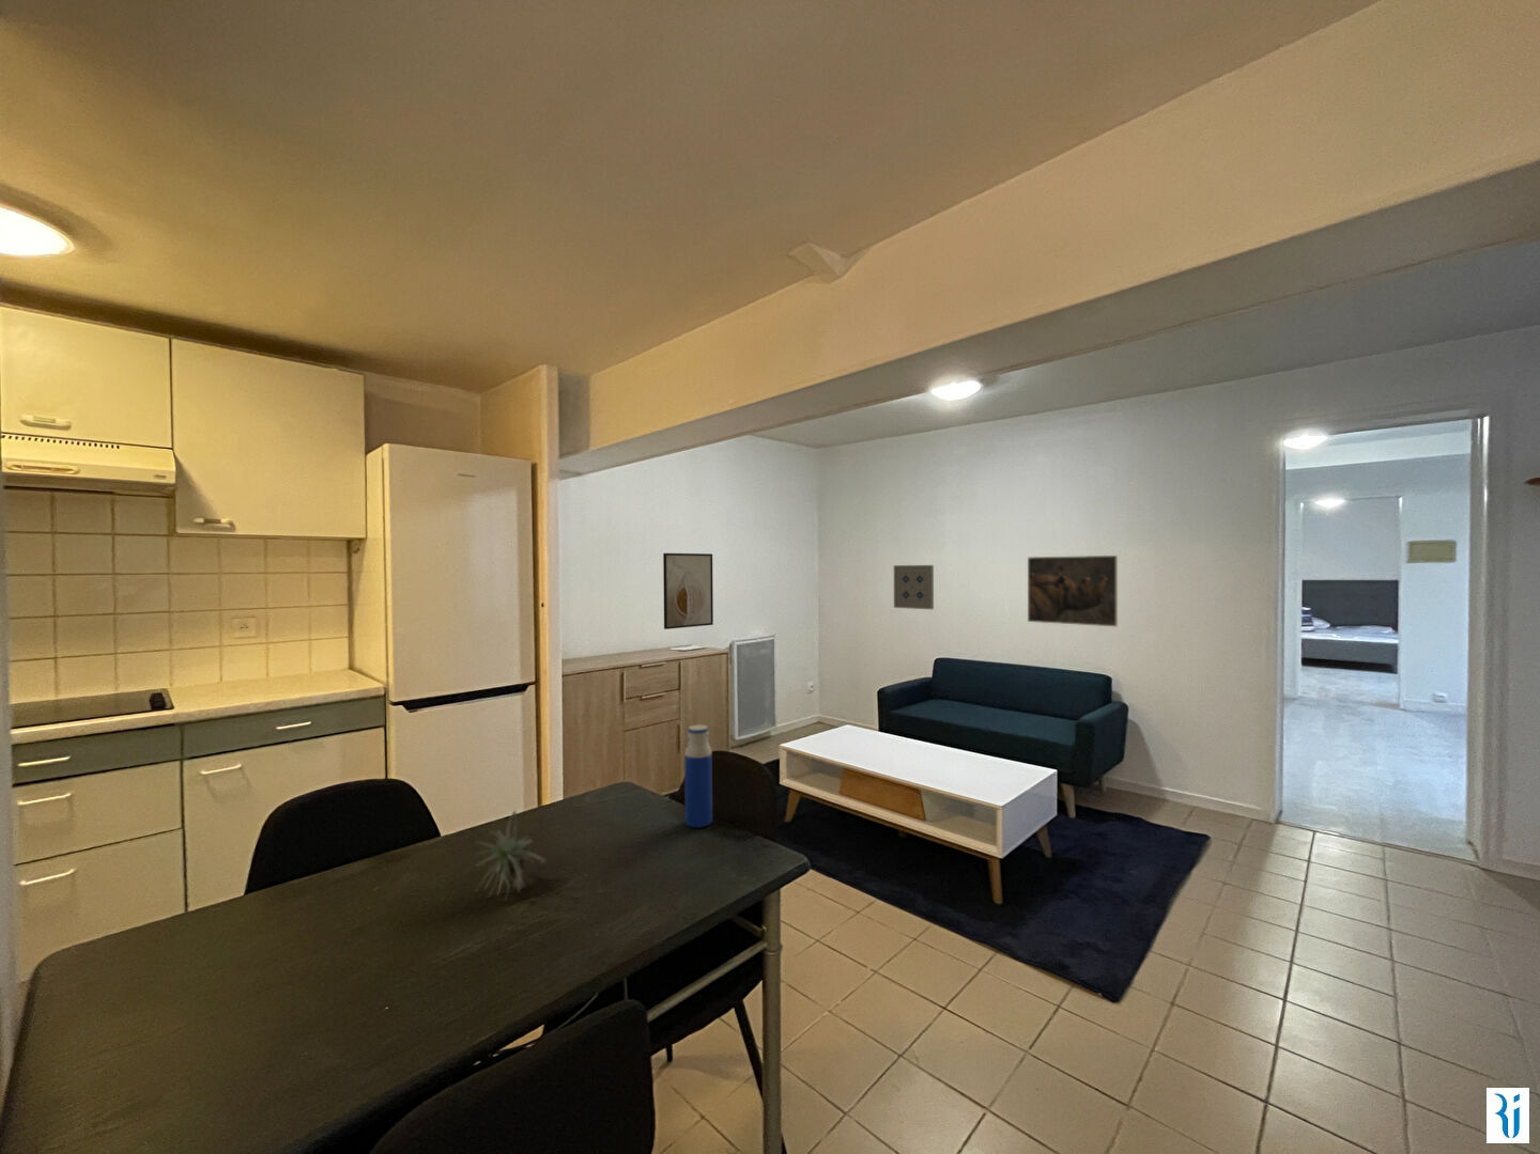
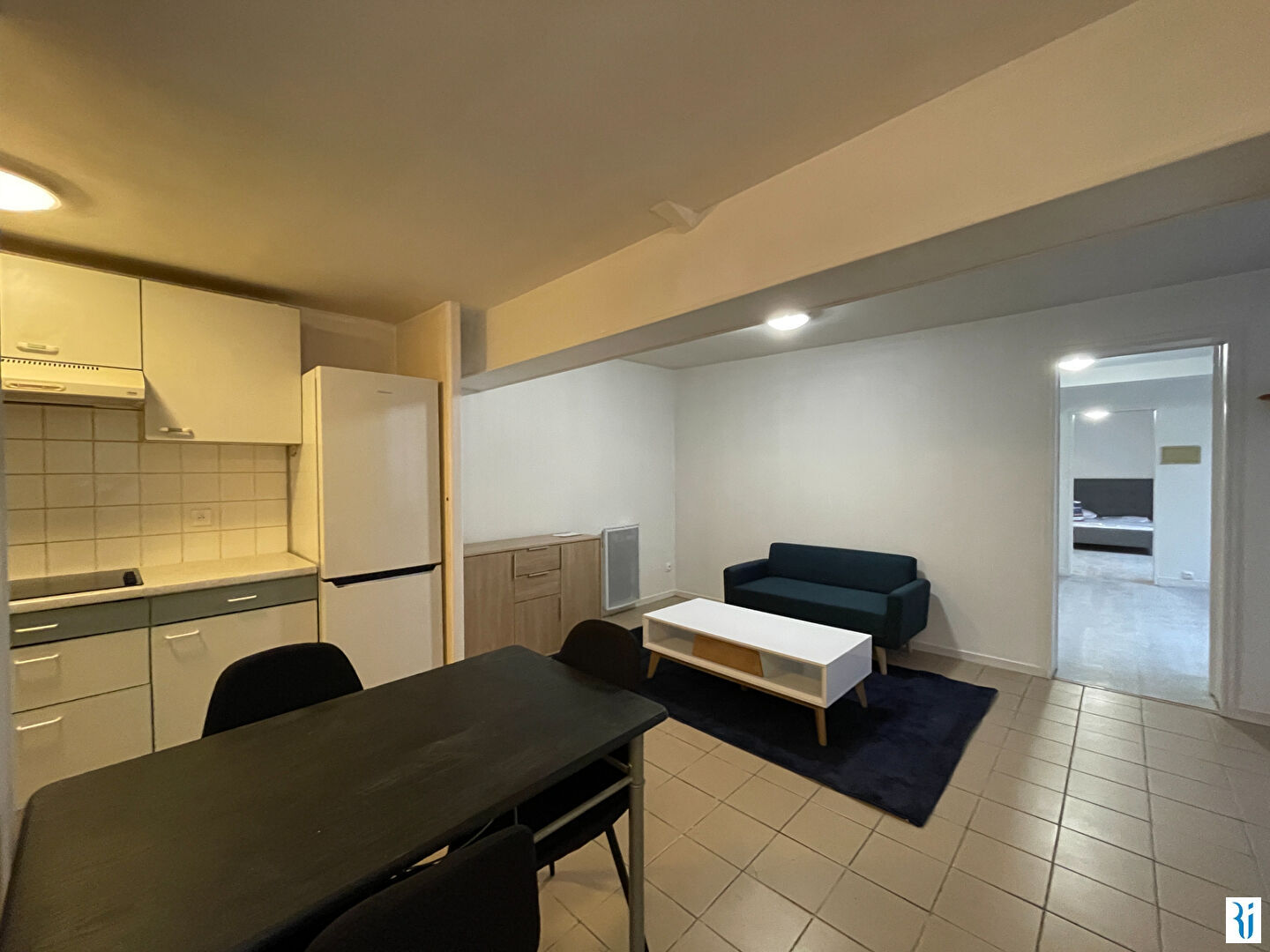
- wall art [892,564,935,610]
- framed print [662,553,714,630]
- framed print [1027,554,1119,627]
- succulent plant [473,810,547,898]
- water bottle [684,724,713,829]
